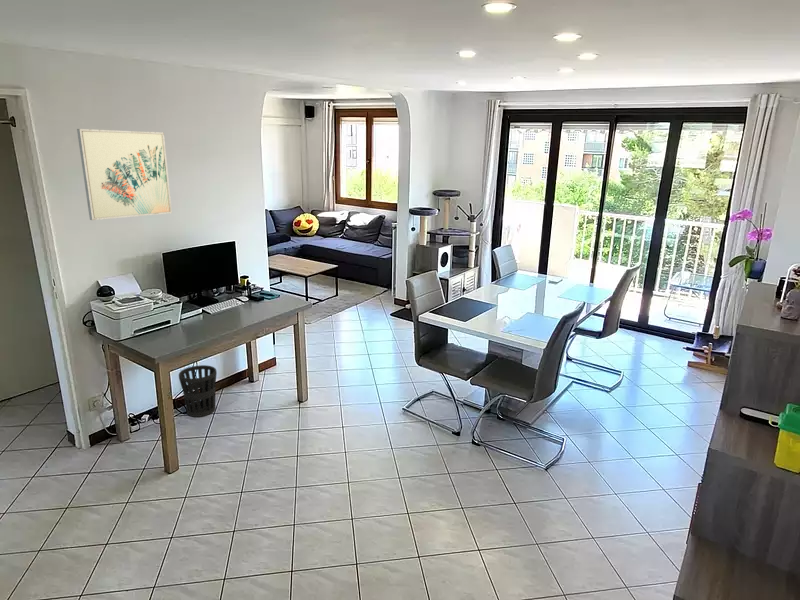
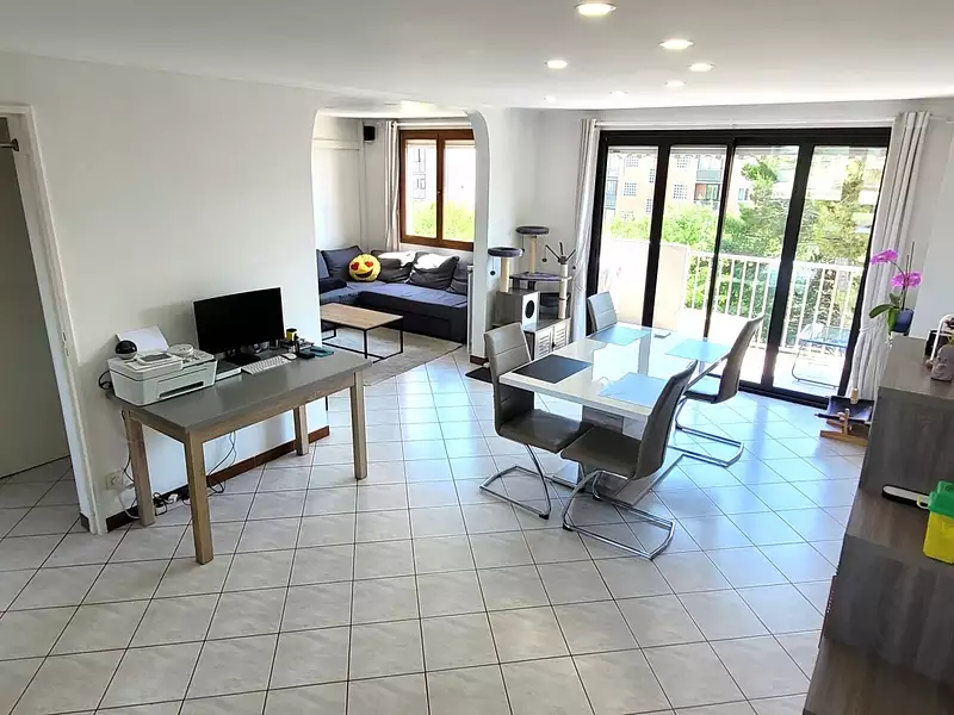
- wastebasket [178,364,218,418]
- wall art [76,128,173,221]
